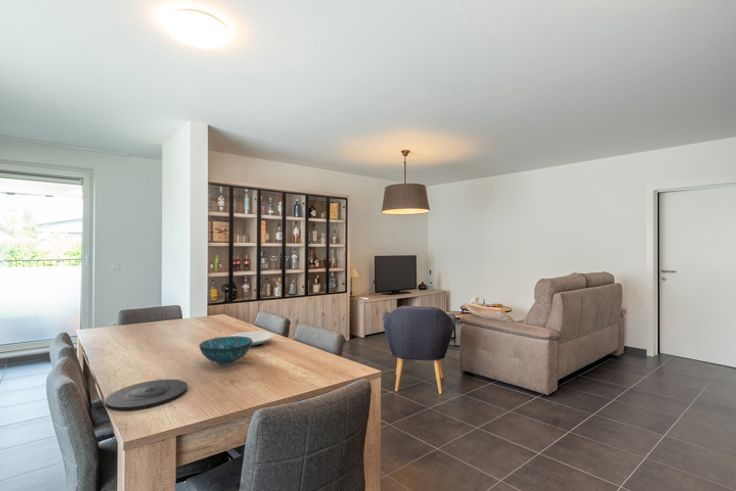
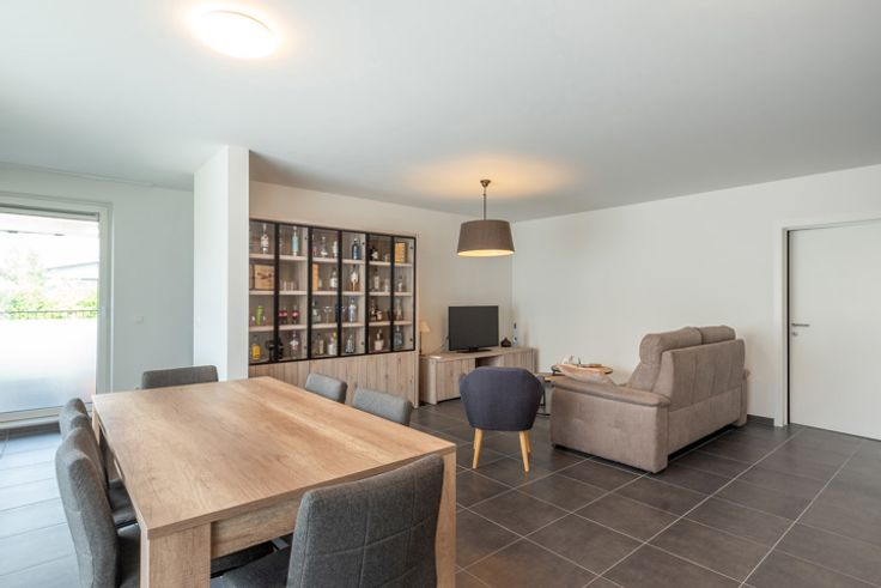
- plate [227,330,275,348]
- decorative bowl [198,335,253,366]
- plate [104,378,189,412]
